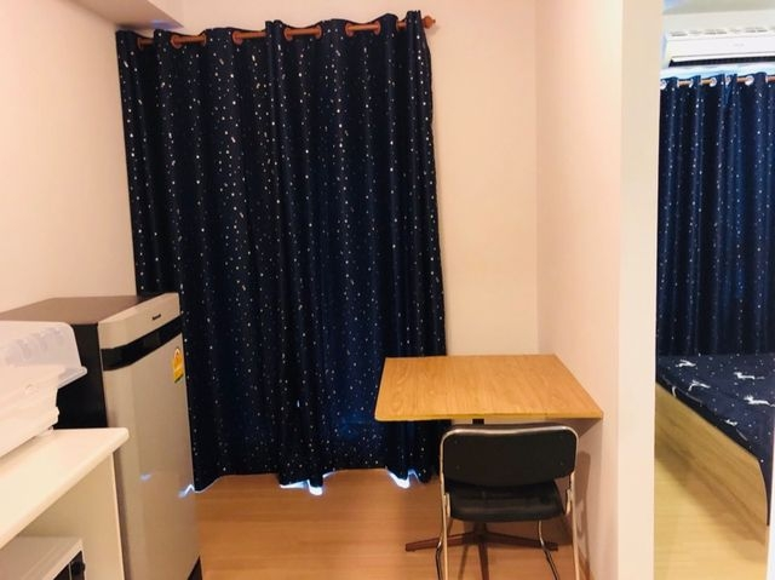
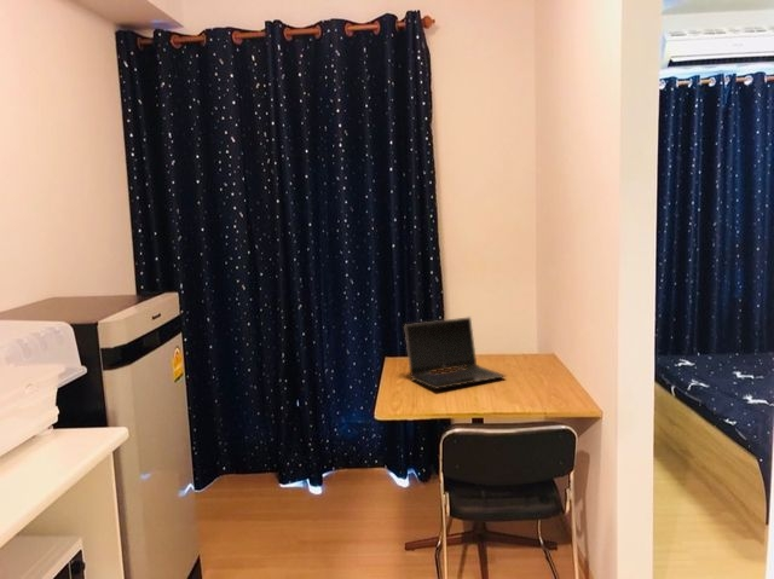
+ laptop computer [403,315,508,390]
